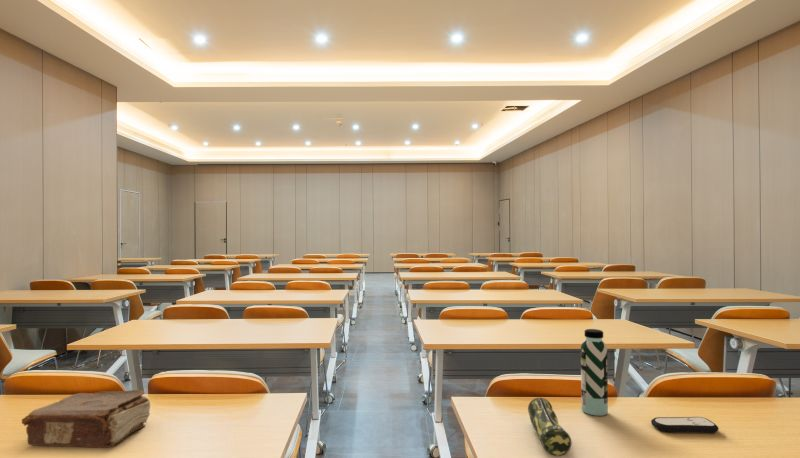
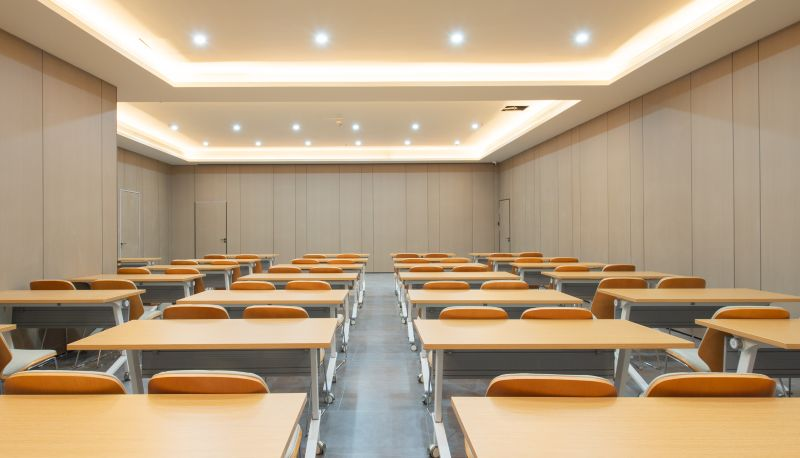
- water bottle [580,328,609,417]
- remote control [650,416,720,434]
- pencil case [527,397,572,457]
- book [21,389,151,449]
